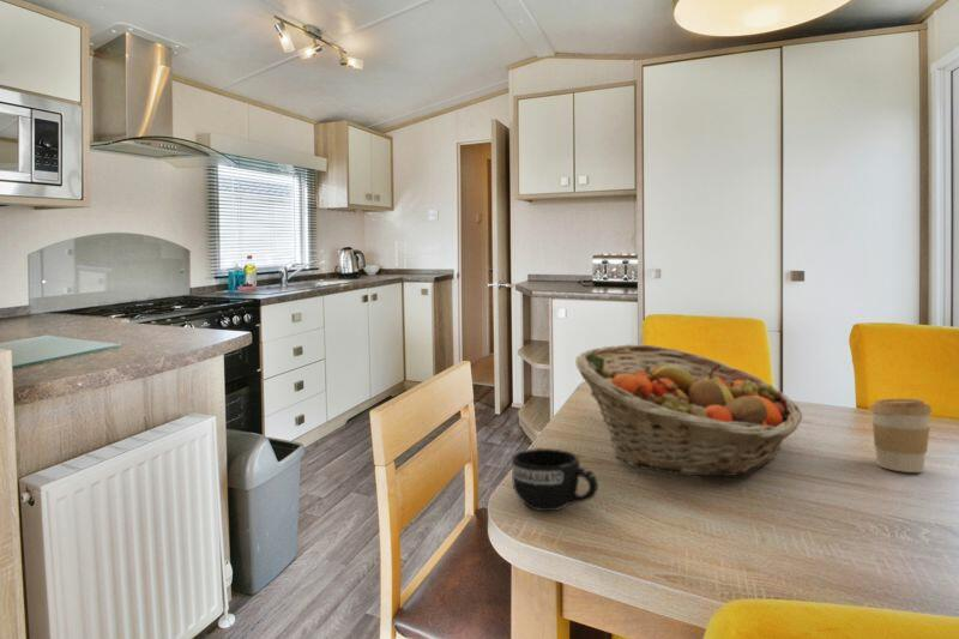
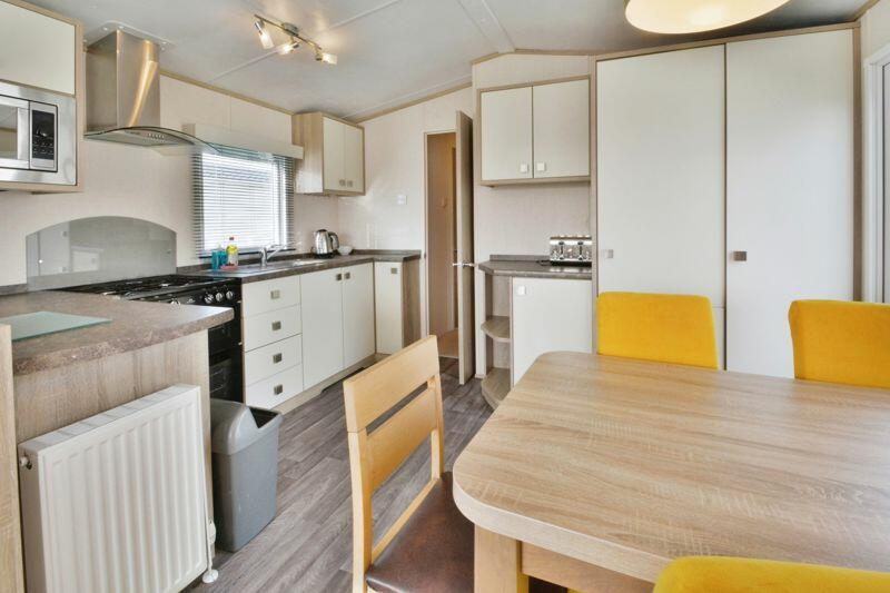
- mug [511,447,599,512]
- fruit basket [574,343,803,477]
- coffee cup [868,398,934,474]
